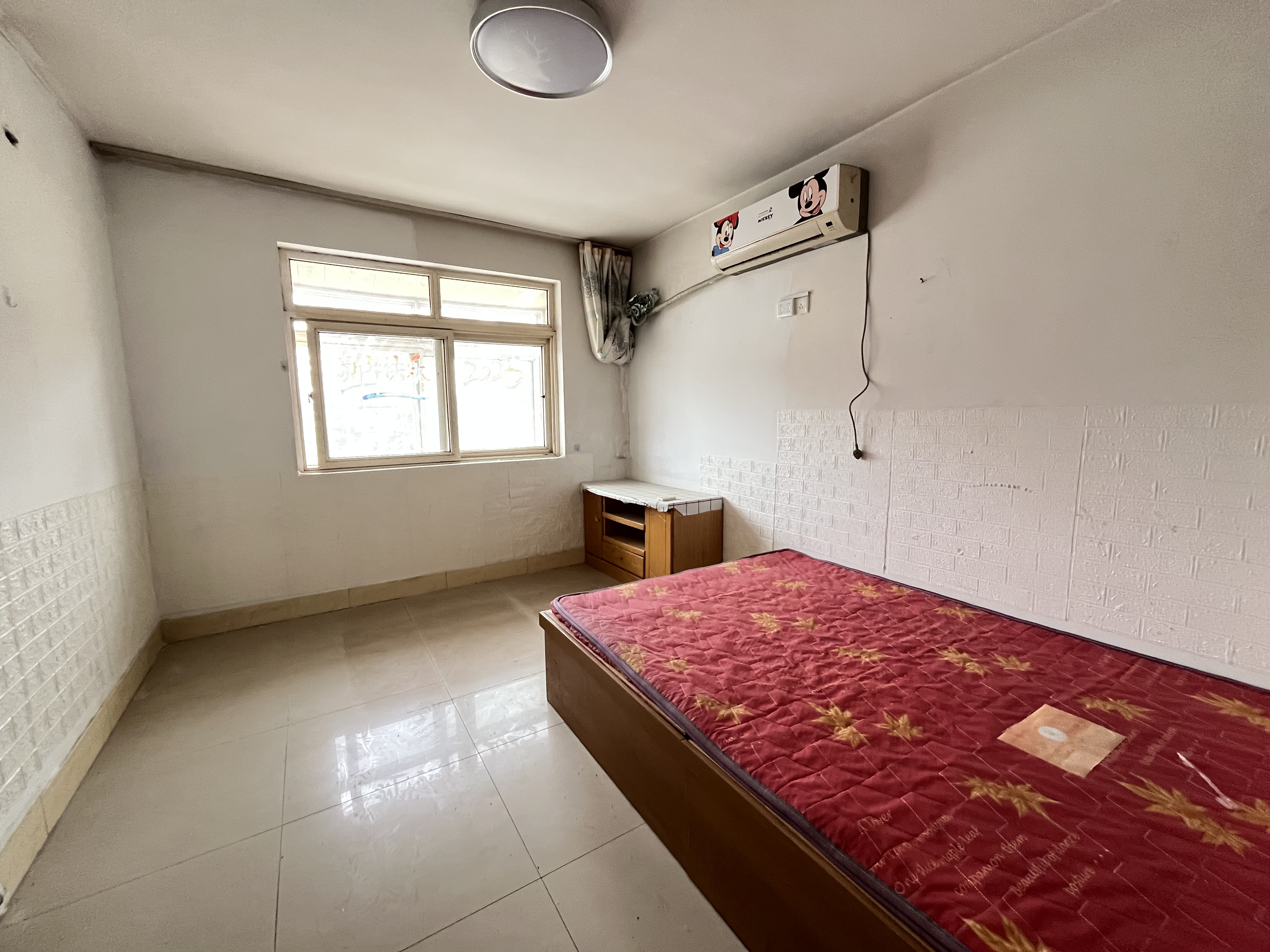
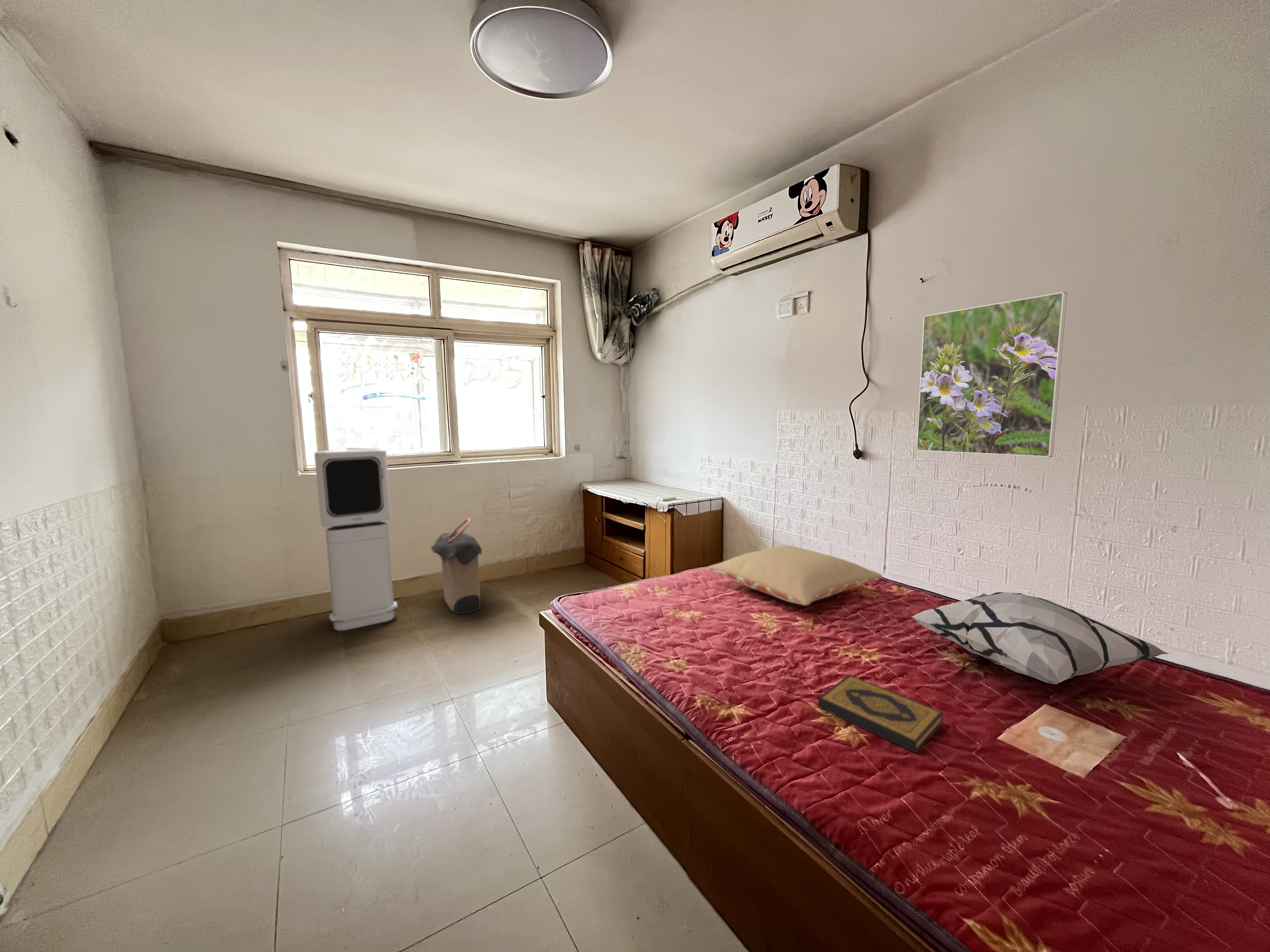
+ air purifier [314,448,398,631]
+ pillow [708,545,883,606]
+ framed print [916,291,1067,457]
+ laundry hamper [430,518,483,614]
+ hardback book [818,674,944,753]
+ decorative pillow [911,592,1170,684]
